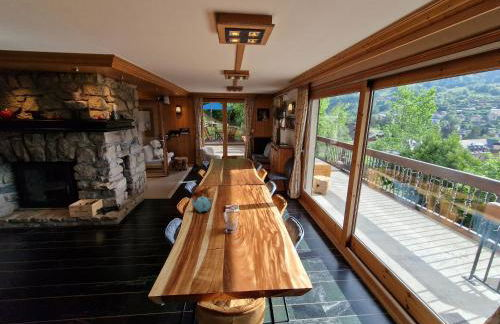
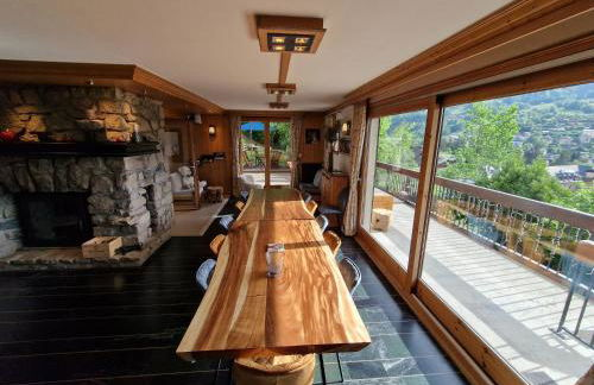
- teapot [190,196,213,214]
